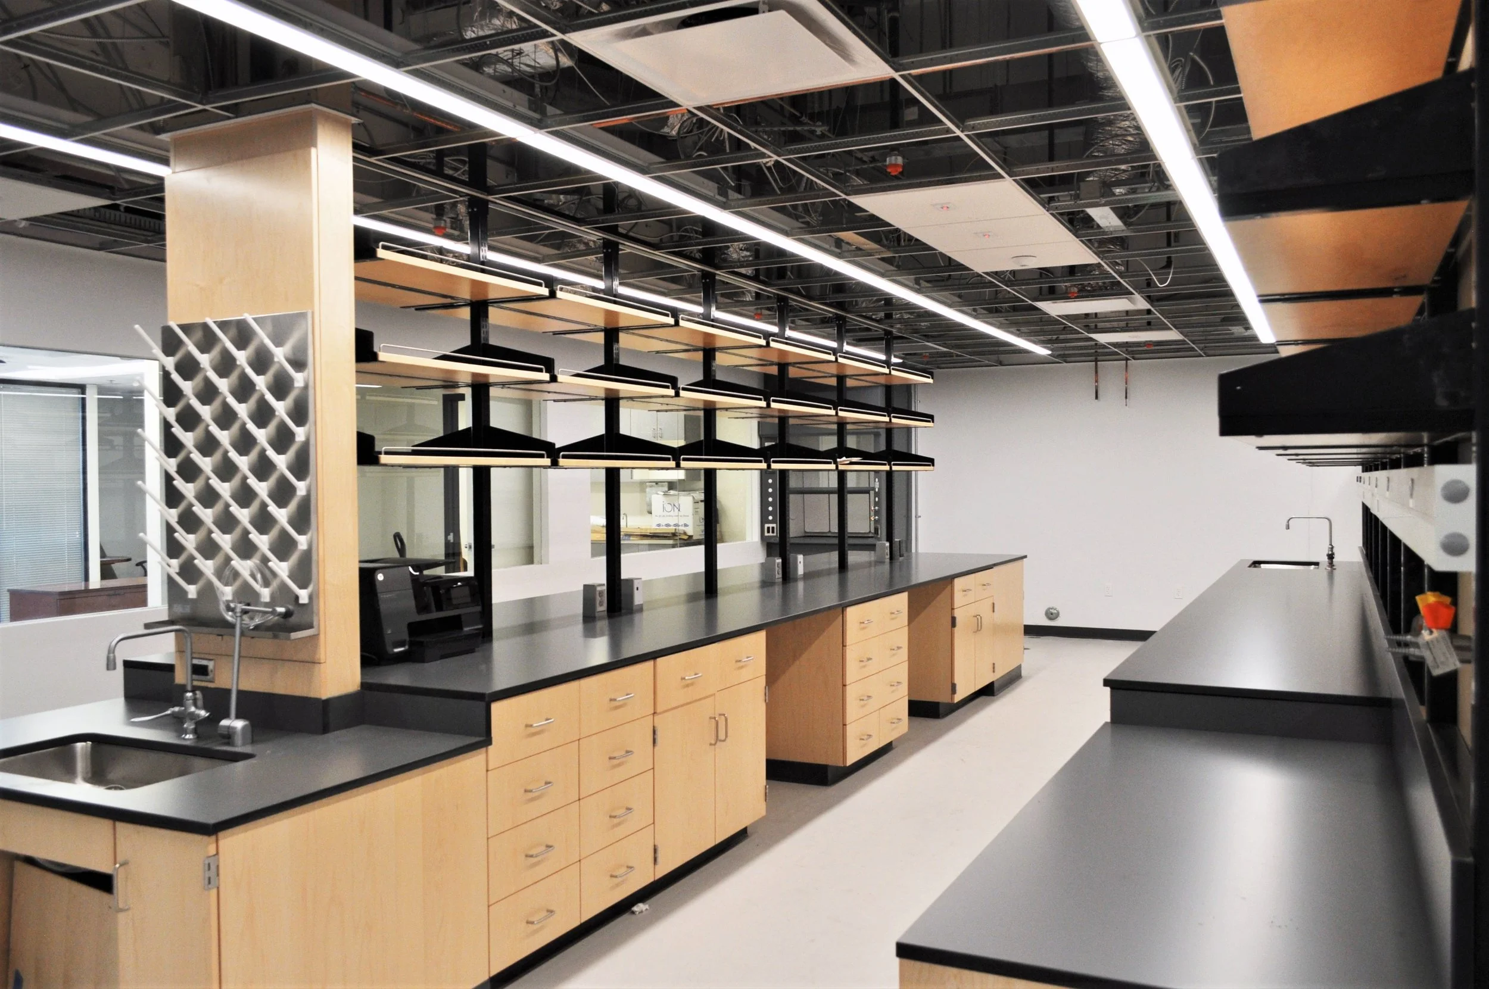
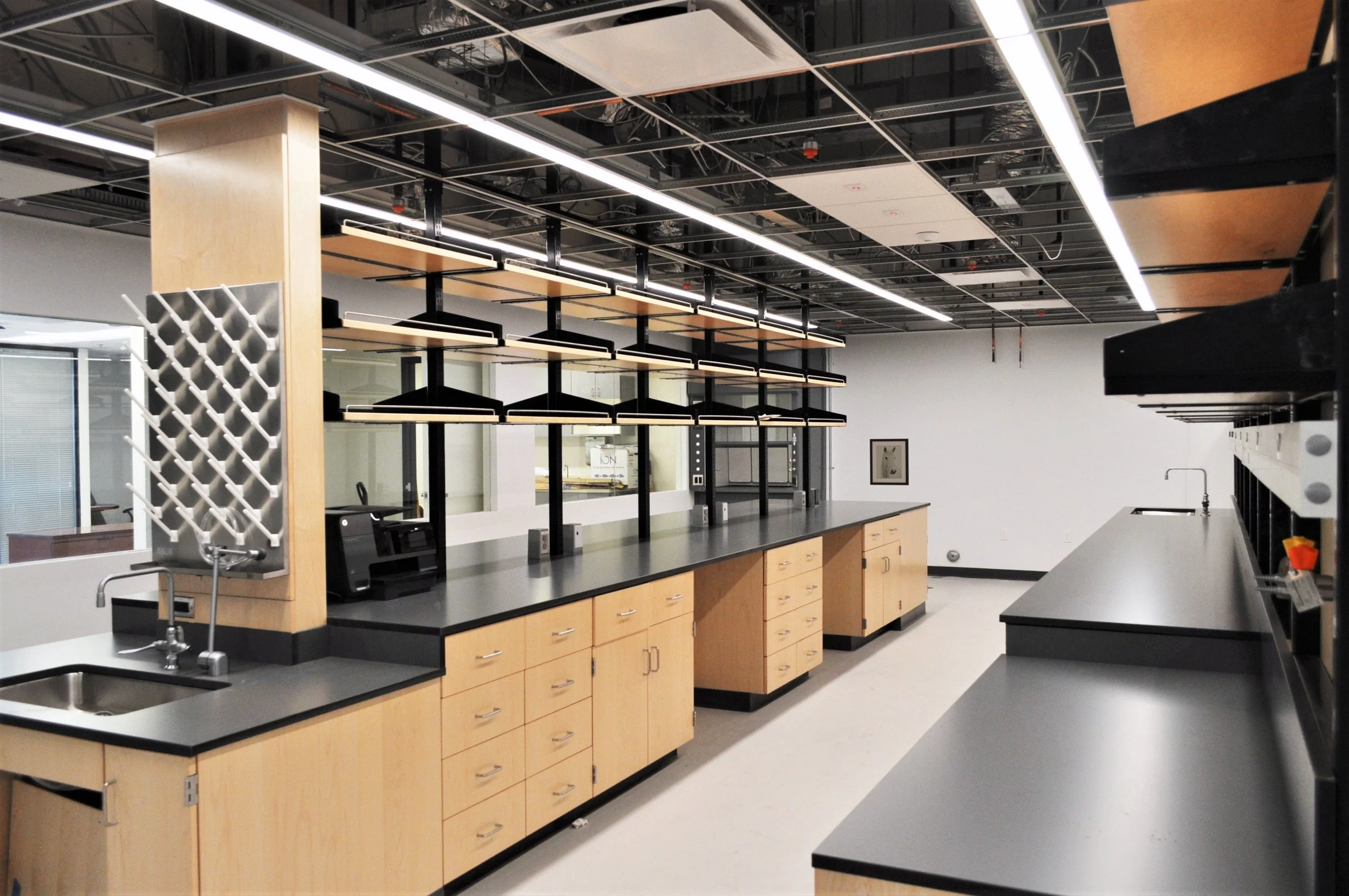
+ wall art [869,438,909,486]
